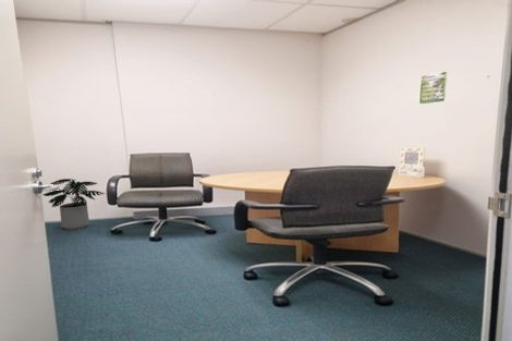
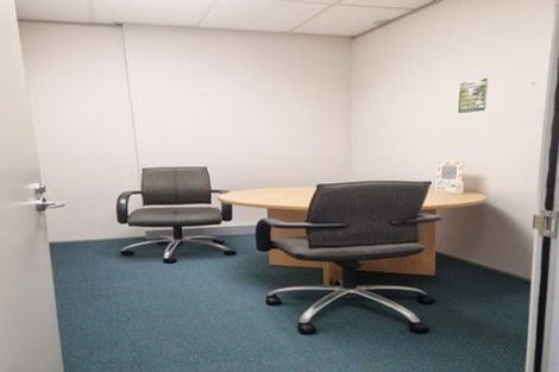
- potted plant [41,178,106,231]
